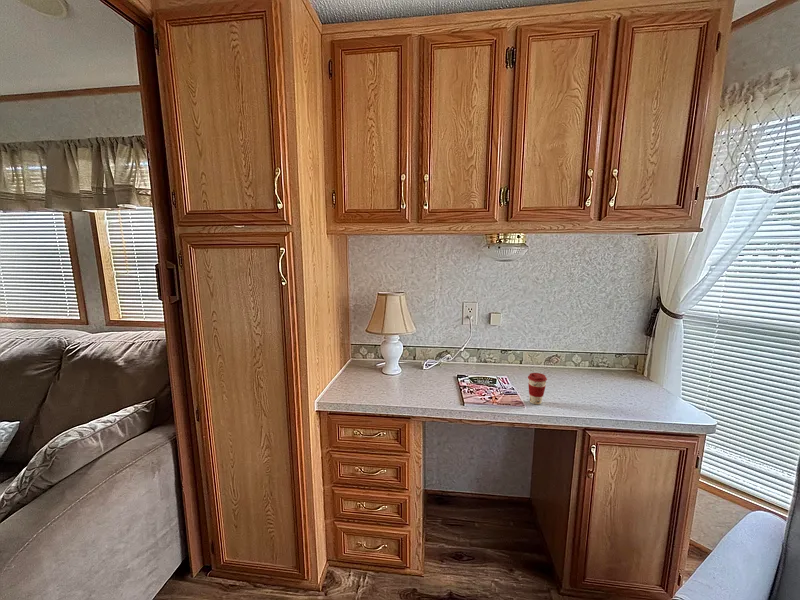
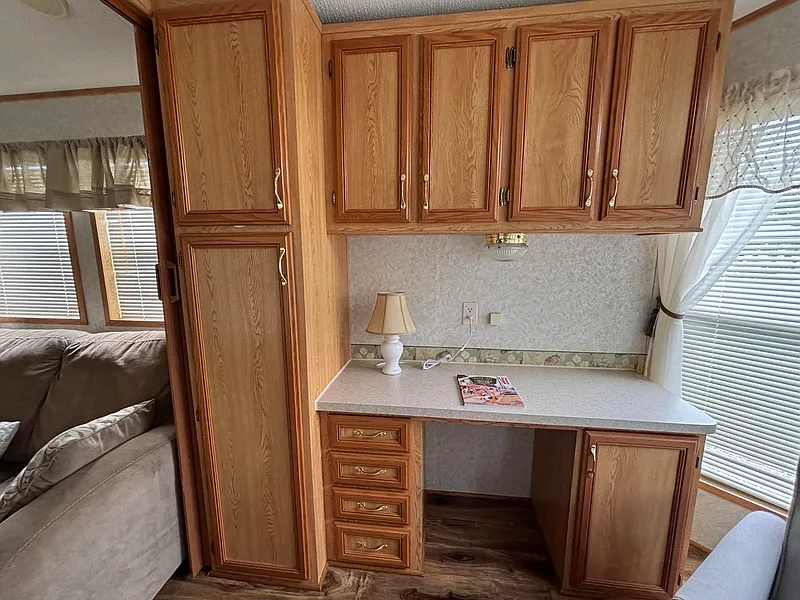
- coffee cup [527,372,548,405]
